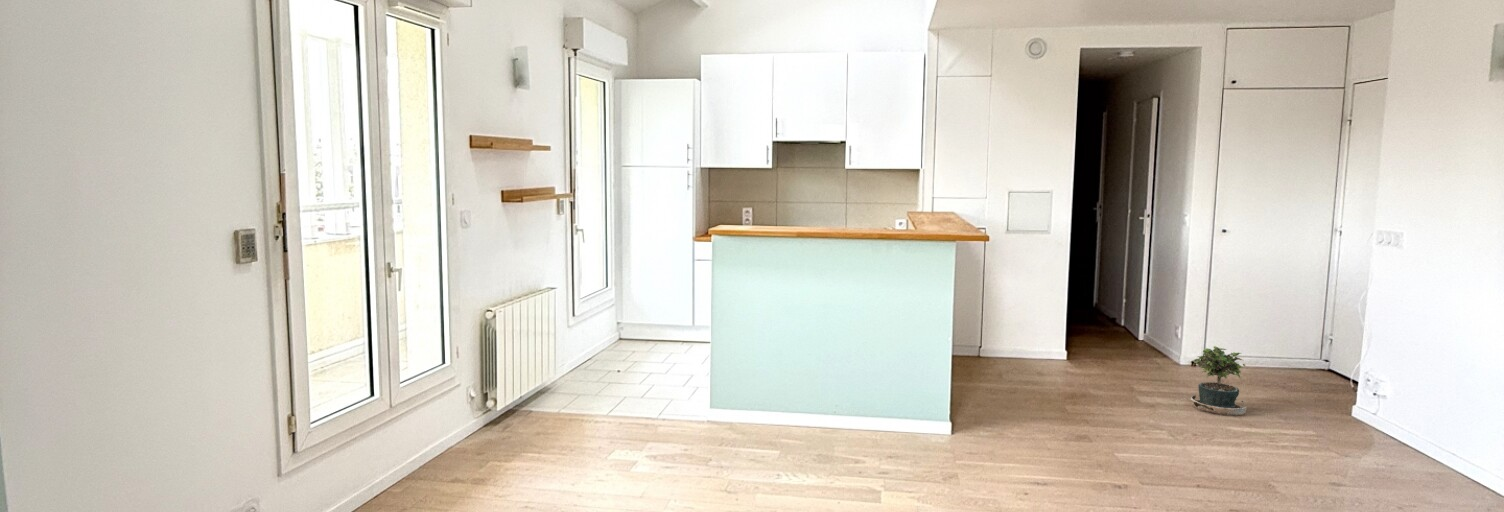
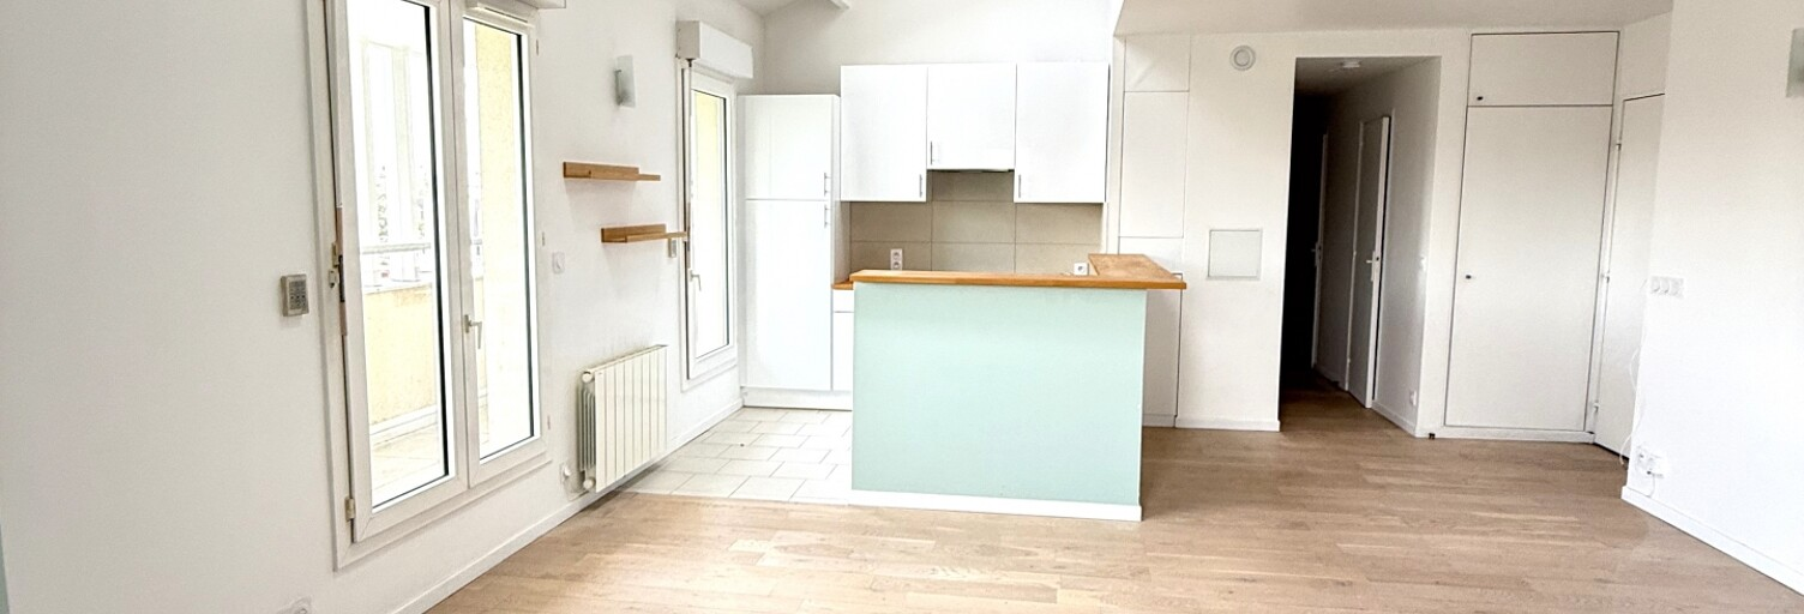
- potted plant [1183,345,1247,416]
